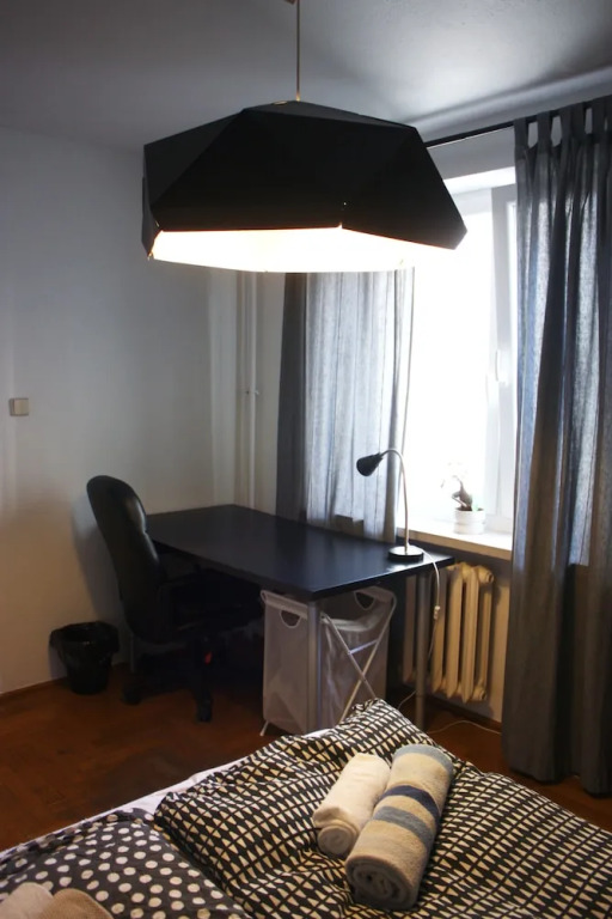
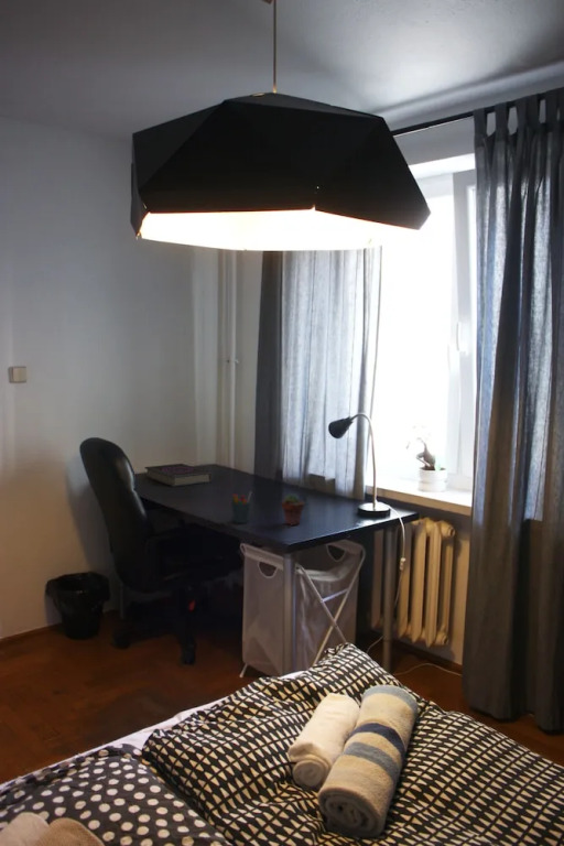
+ book [143,463,214,488]
+ potted succulent [280,492,305,527]
+ pen holder [230,490,252,524]
